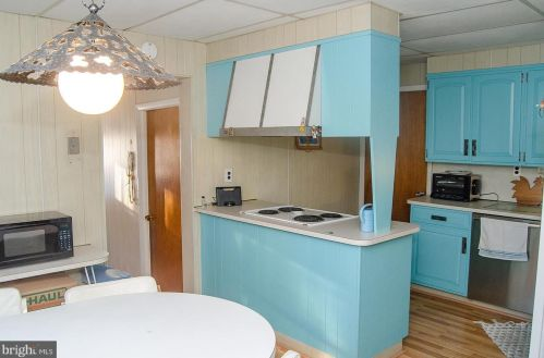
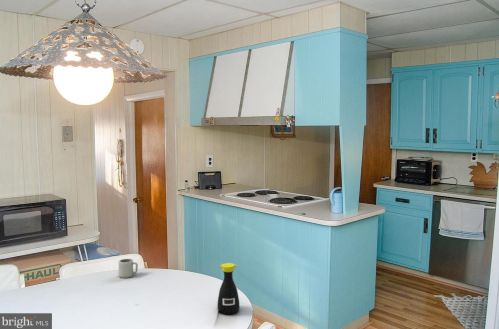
+ bottle [216,262,240,315]
+ cup [118,258,139,279]
